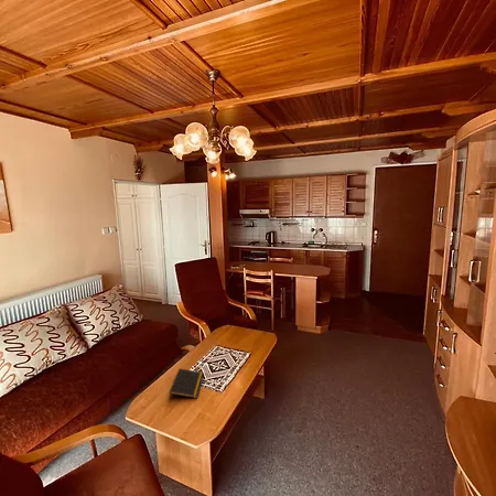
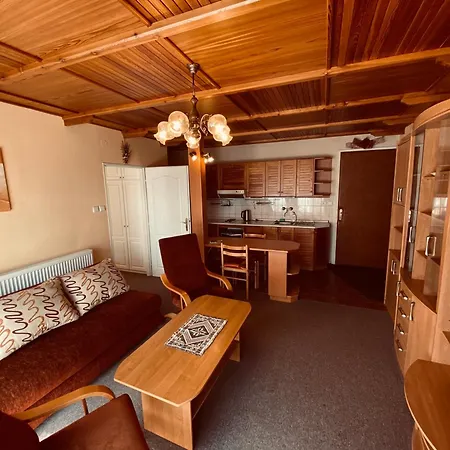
- notepad [168,367,205,400]
